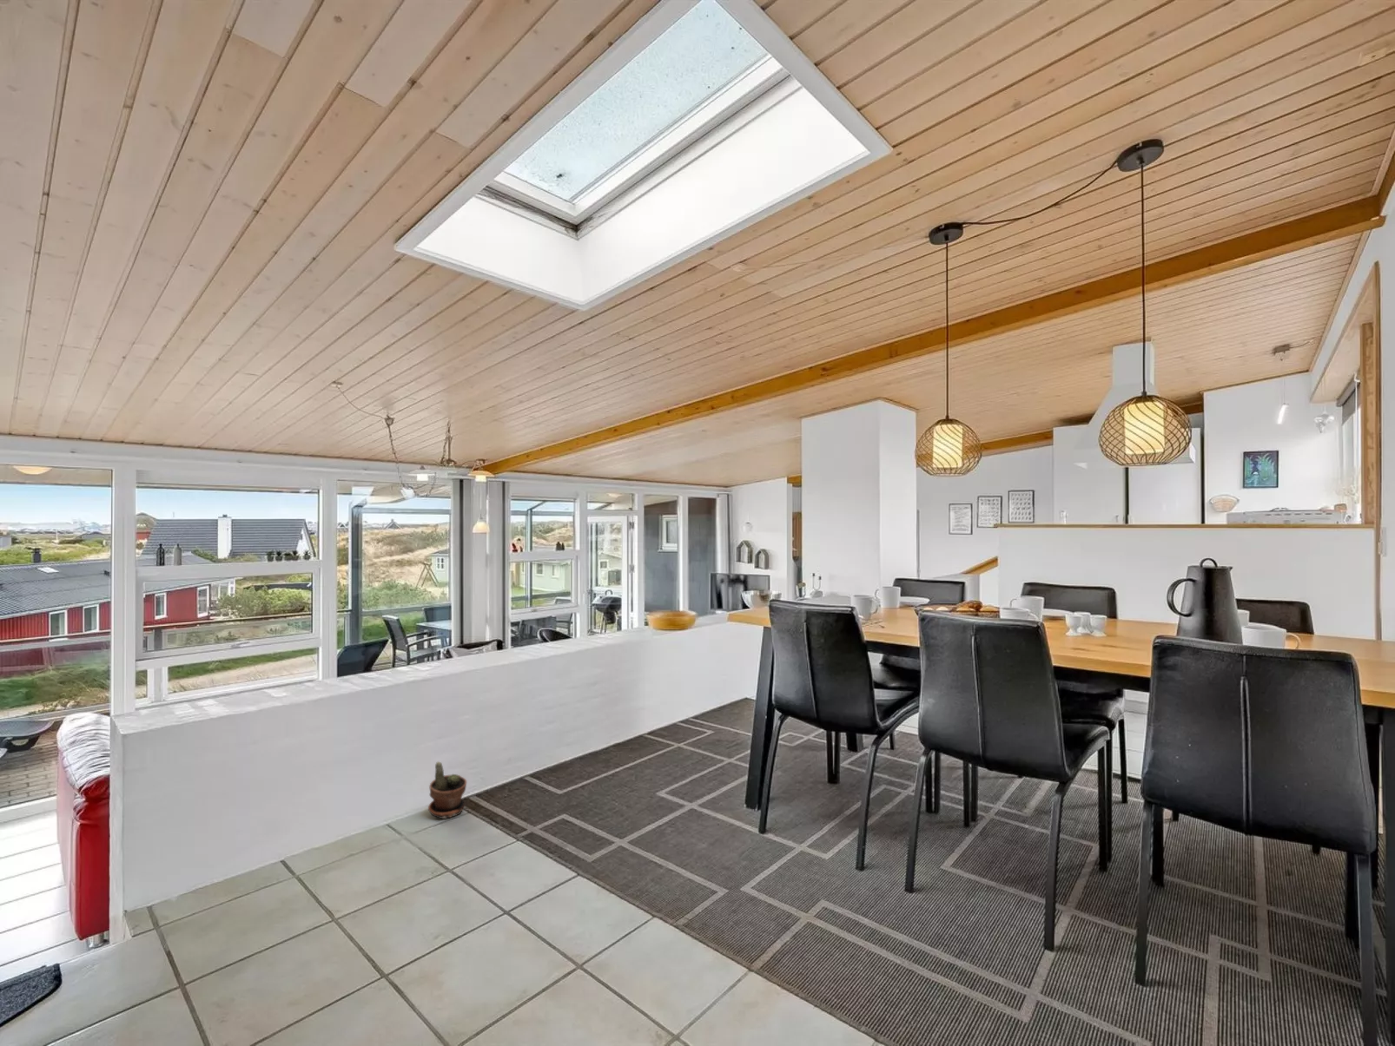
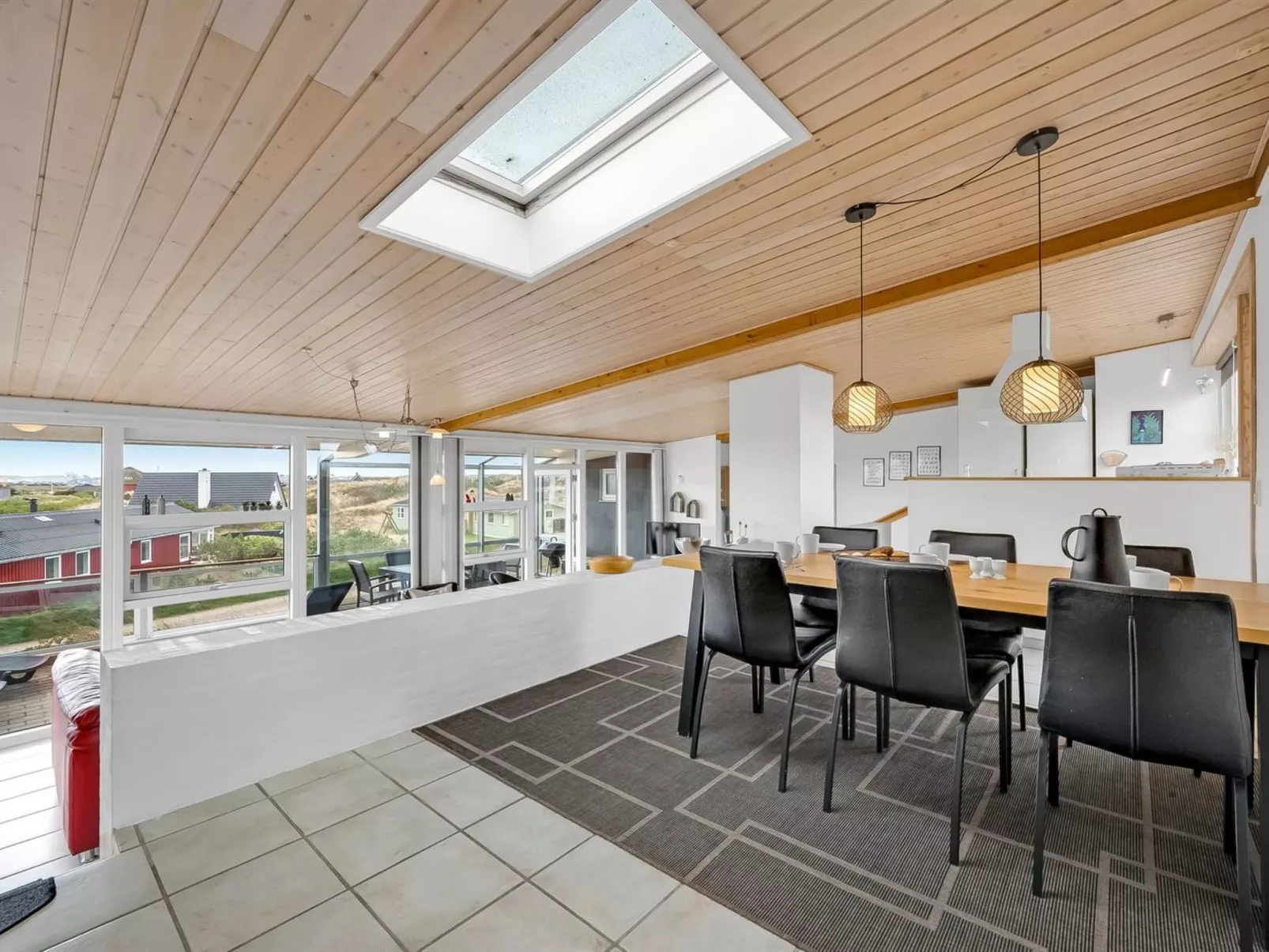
- potted plant [428,760,467,820]
